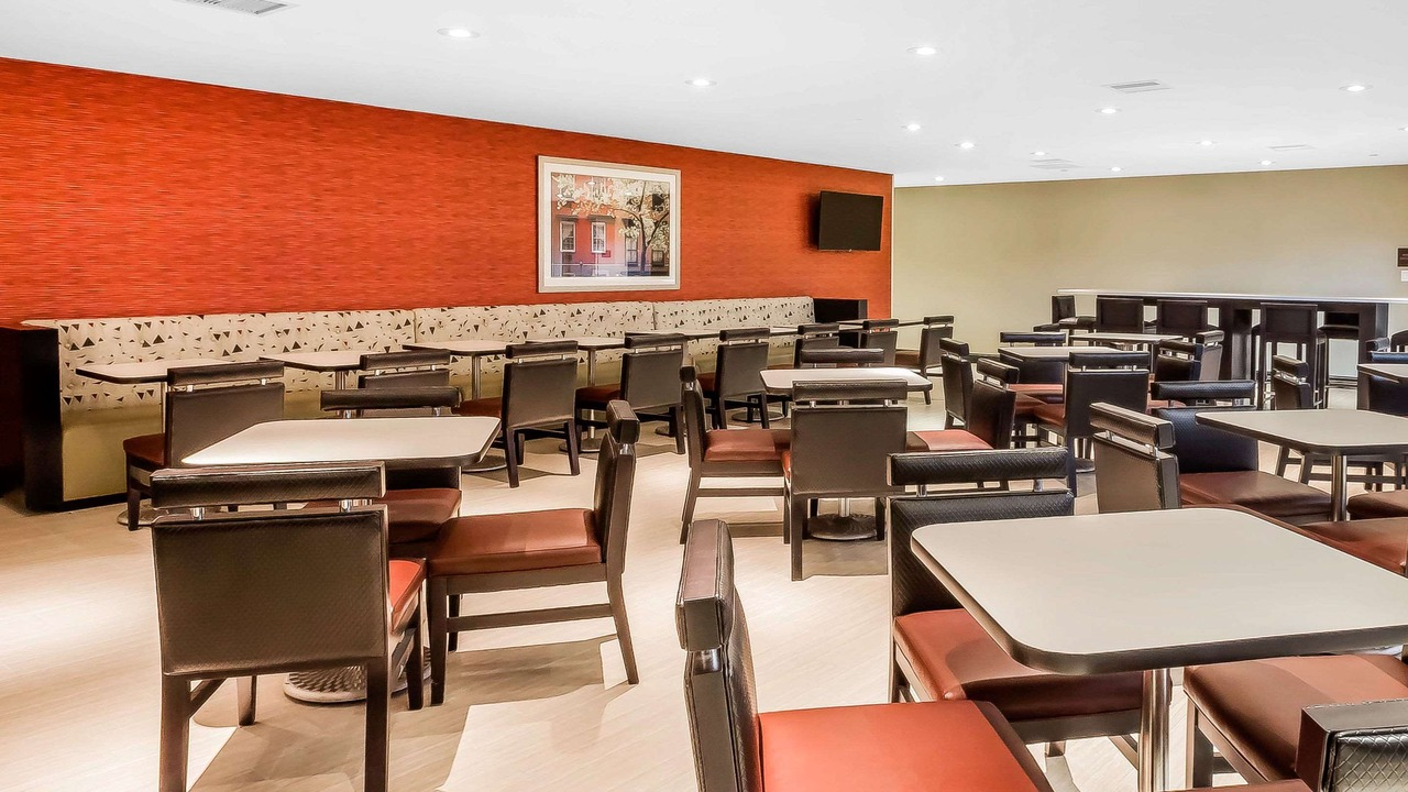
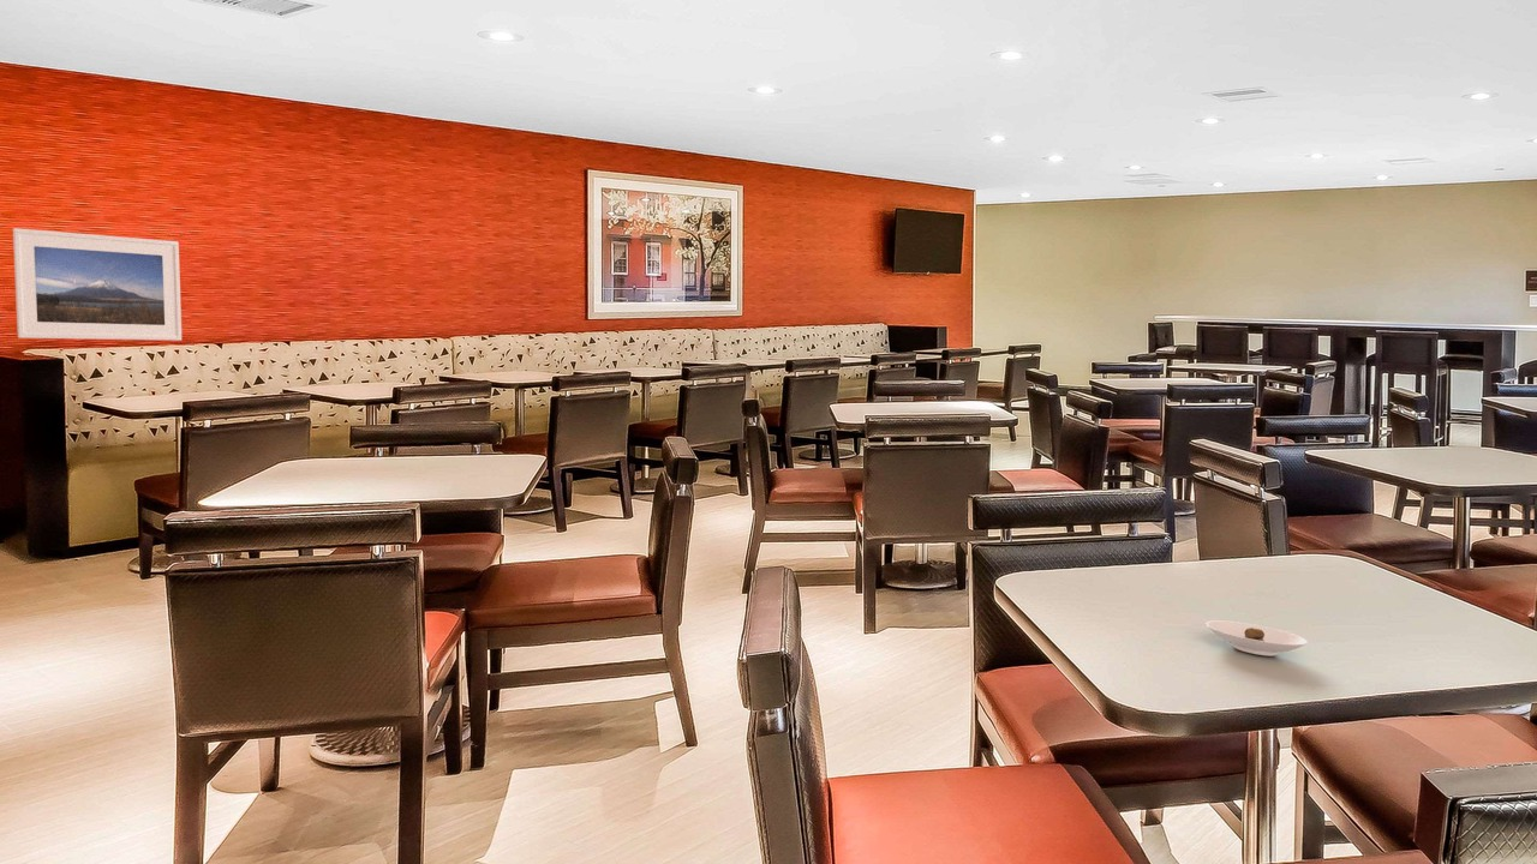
+ saucer [1206,619,1309,658]
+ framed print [12,227,183,342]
